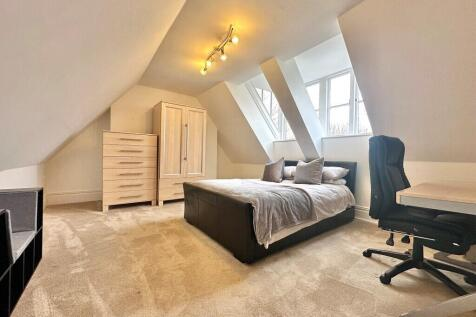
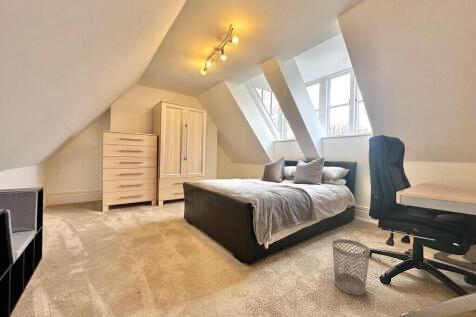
+ wastebasket [331,238,371,296]
